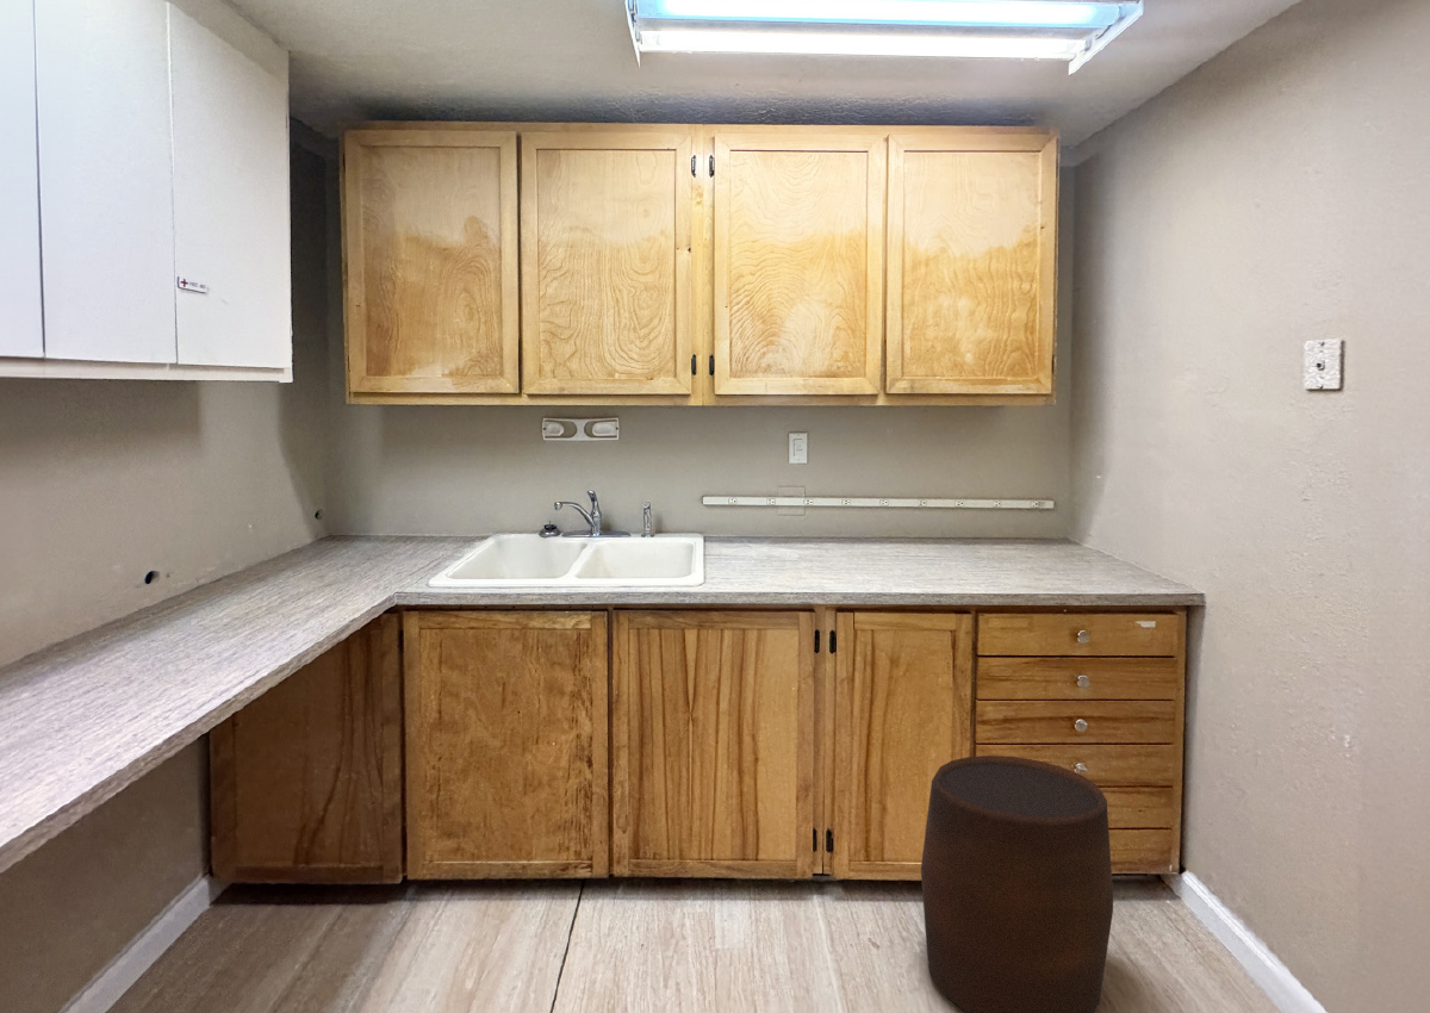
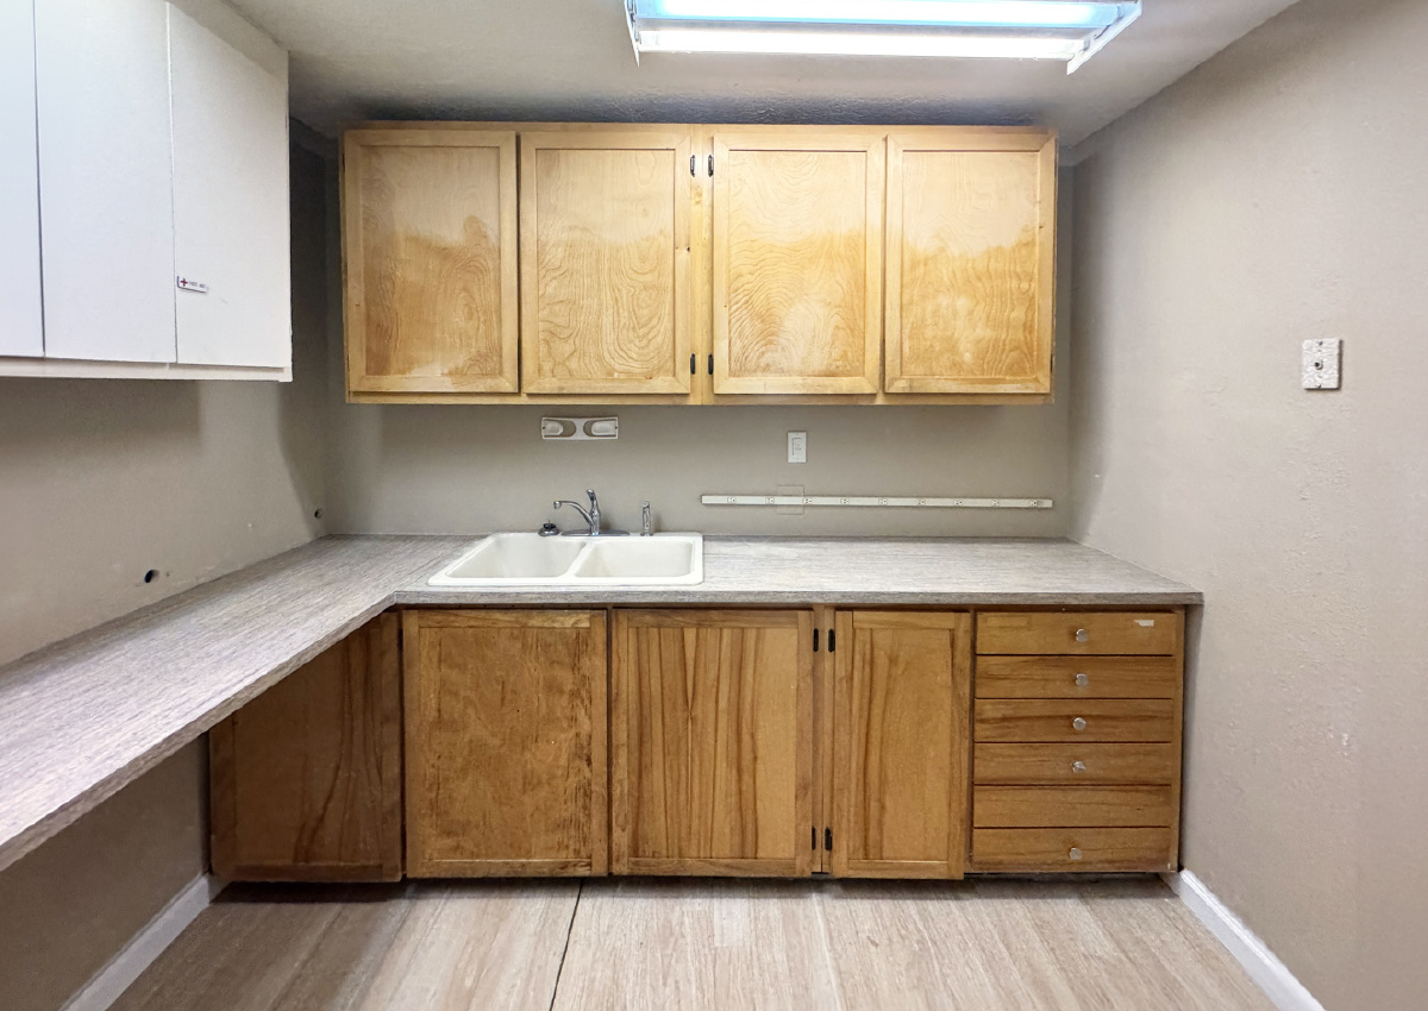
- stool [920,754,1114,1013]
